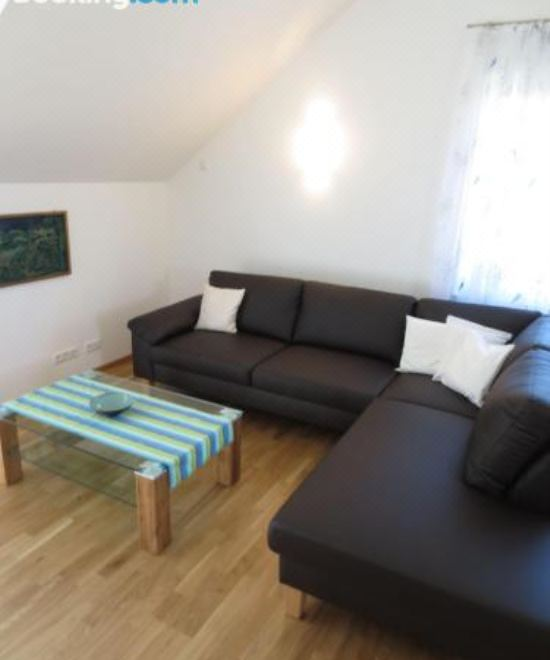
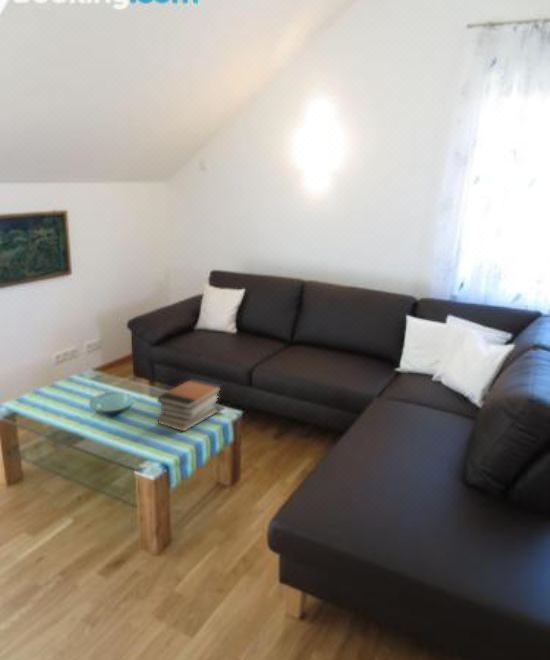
+ book stack [156,378,223,433]
